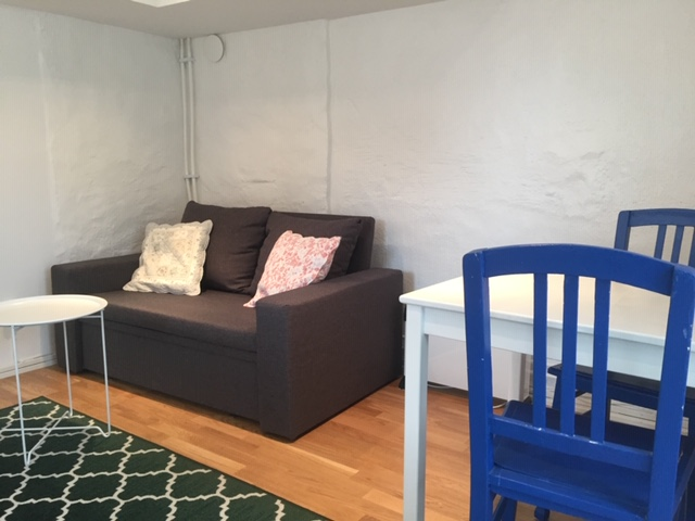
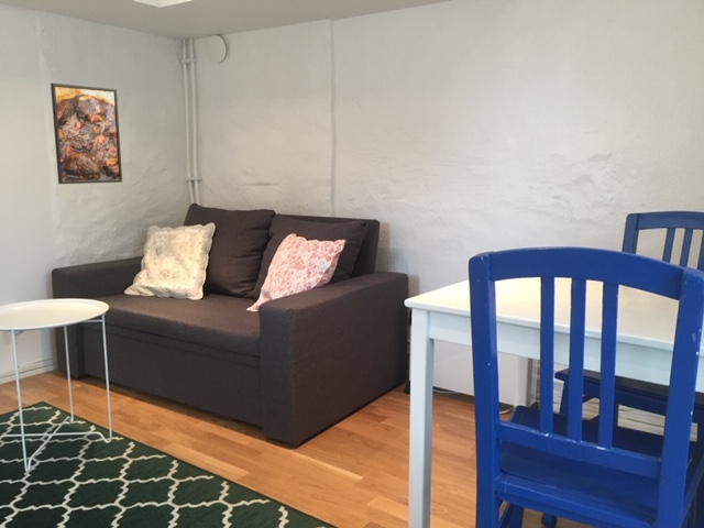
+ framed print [50,82,123,185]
